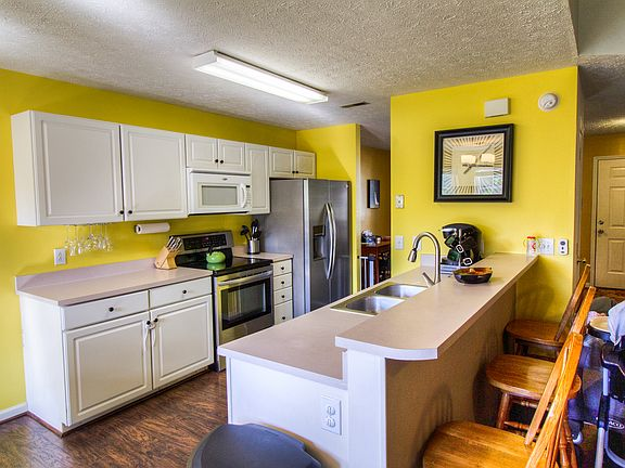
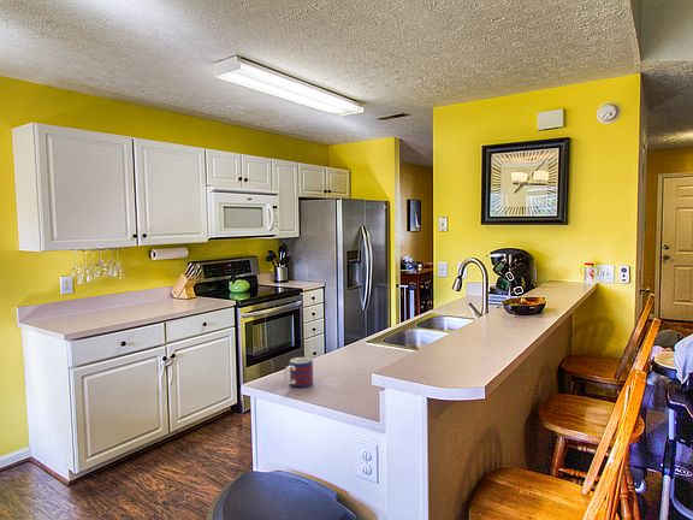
+ mug [283,356,314,389]
